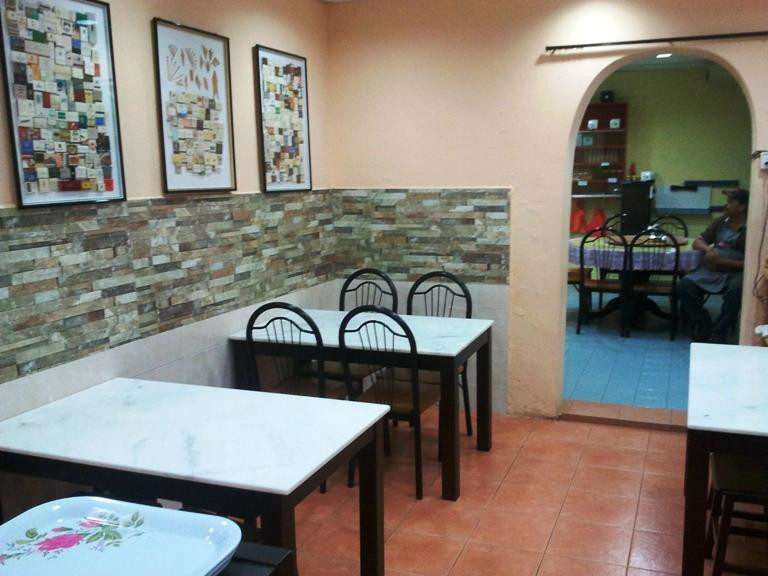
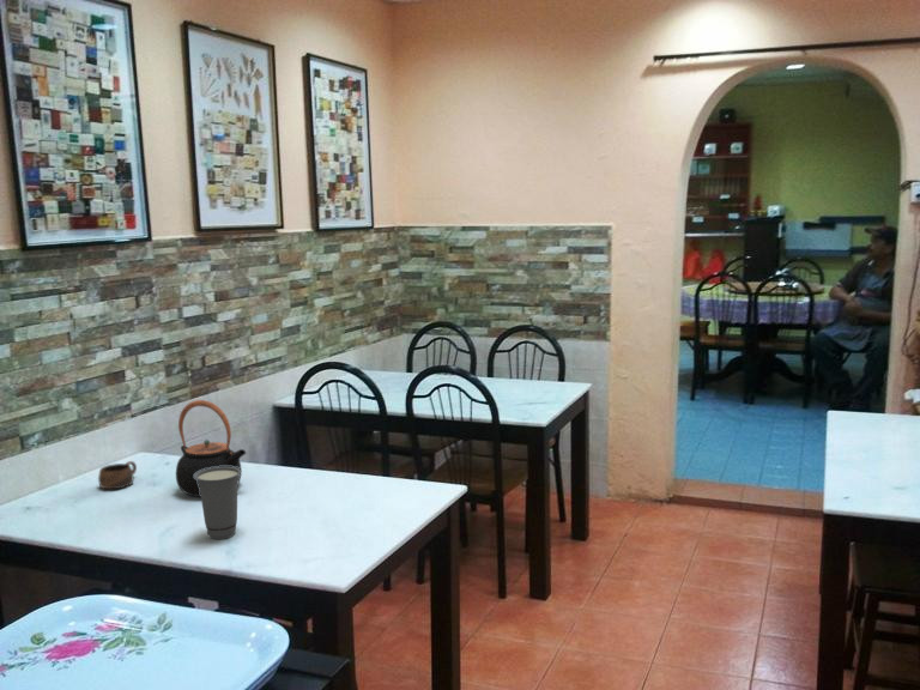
+ cup [97,460,138,490]
+ teapot [175,399,247,498]
+ cup [194,466,243,540]
